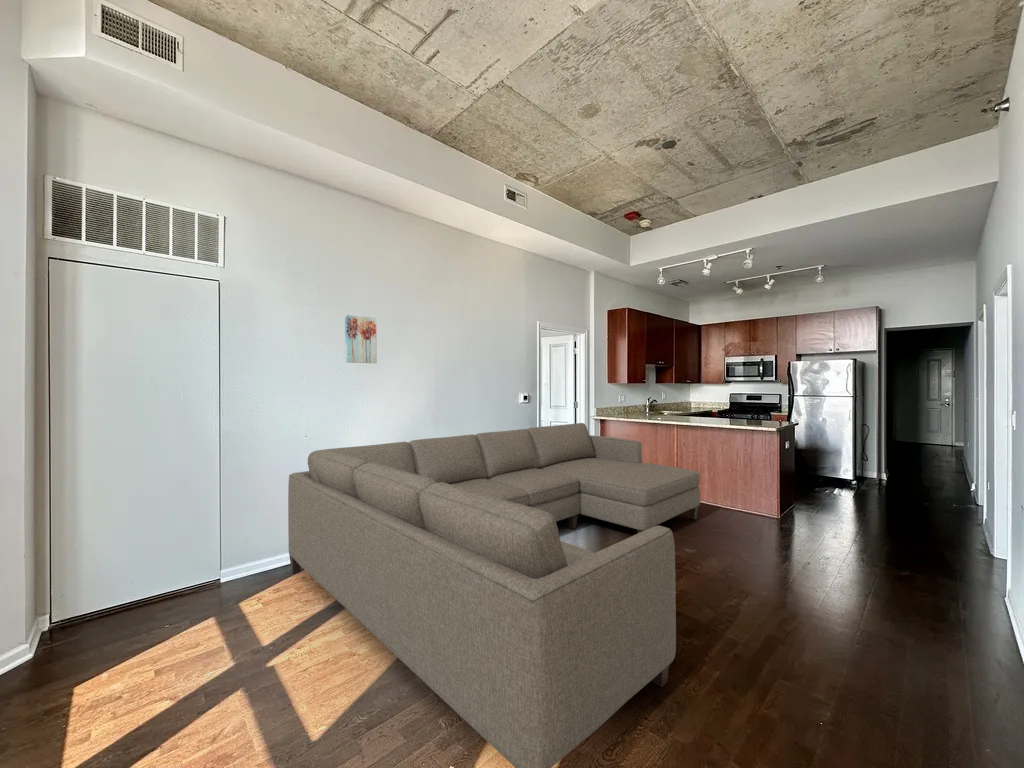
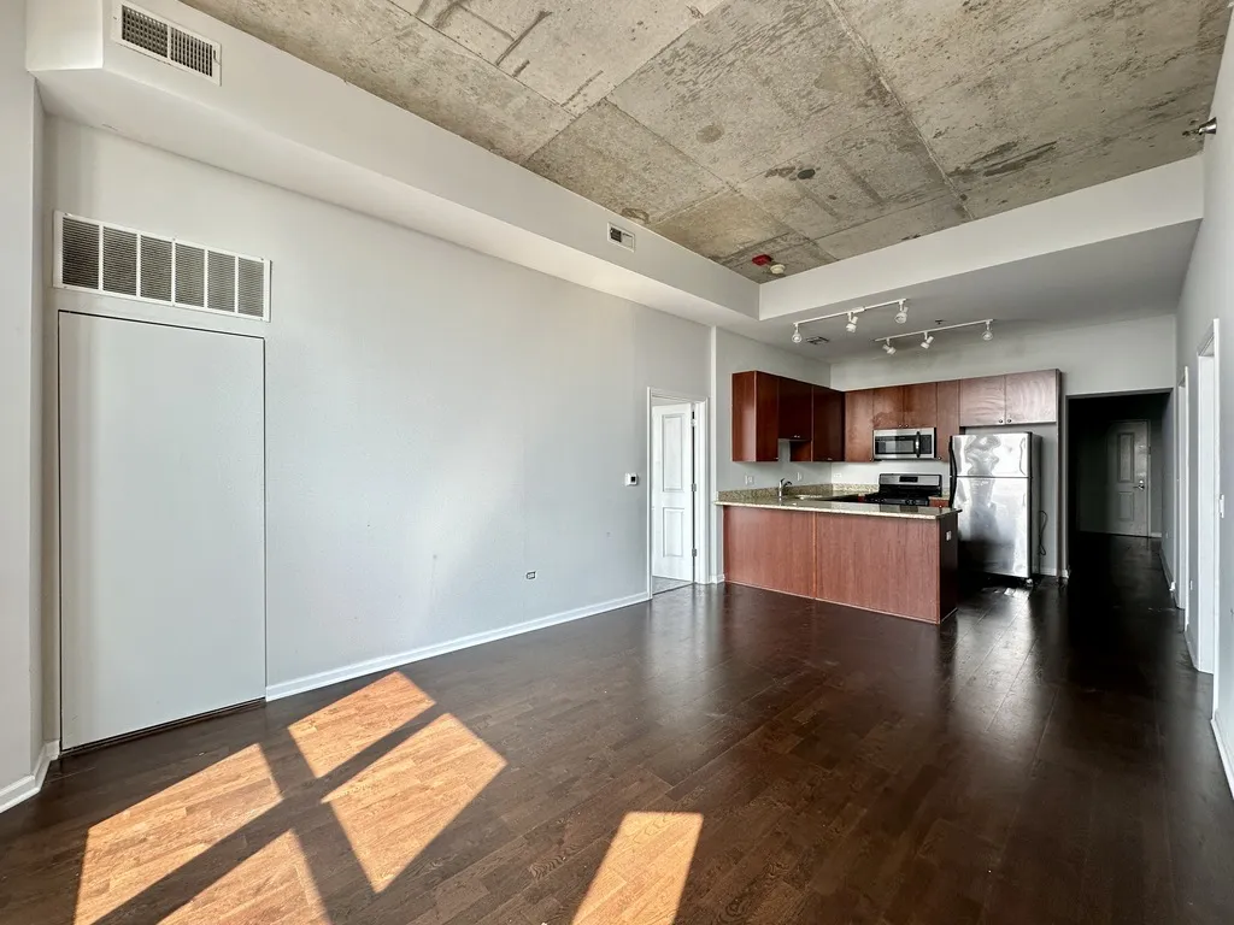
- wall art [344,314,378,364]
- sofa [287,422,701,768]
